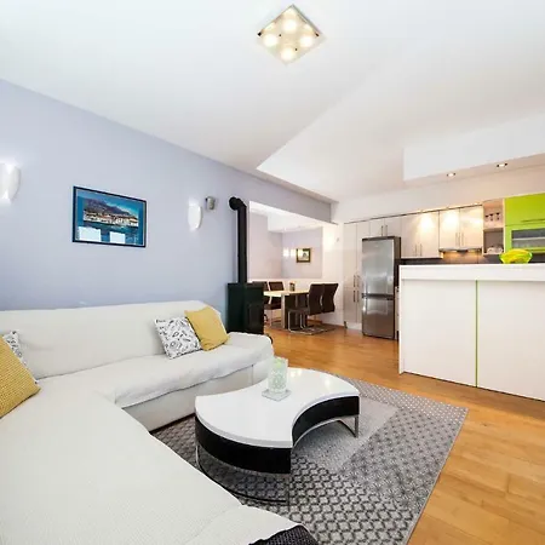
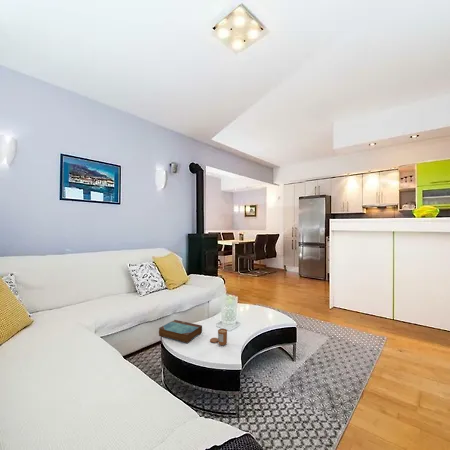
+ book [158,319,203,344]
+ candle [209,328,228,346]
